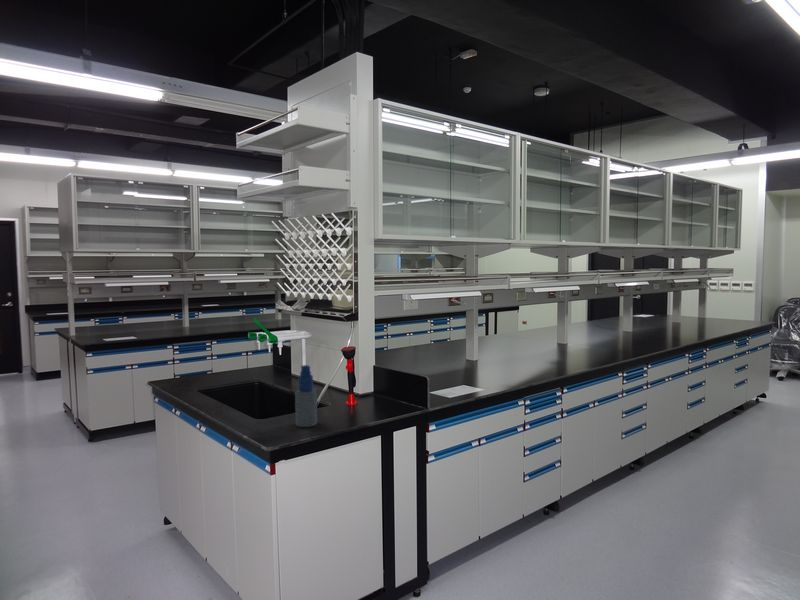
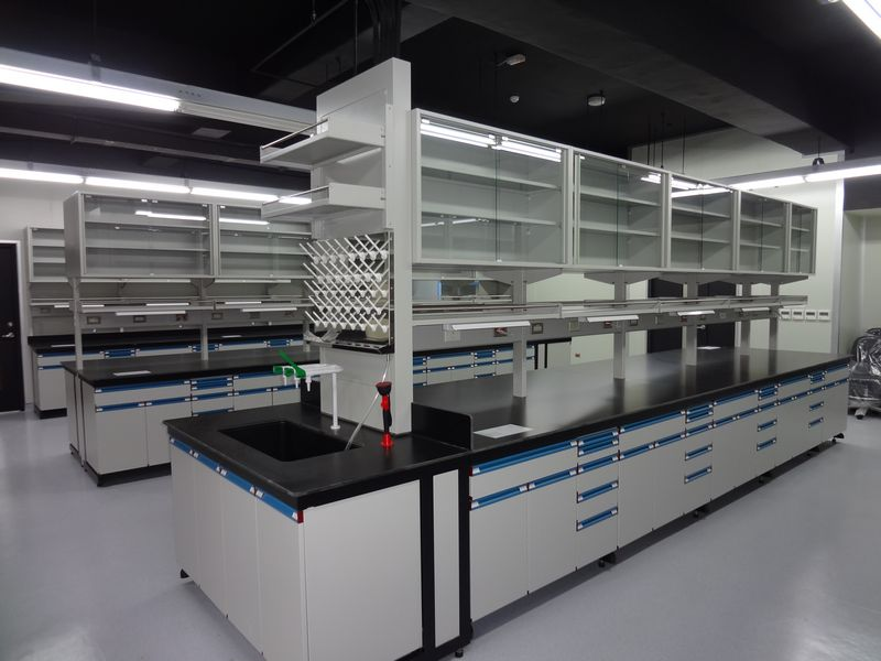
- spray bottle [294,364,318,428]
